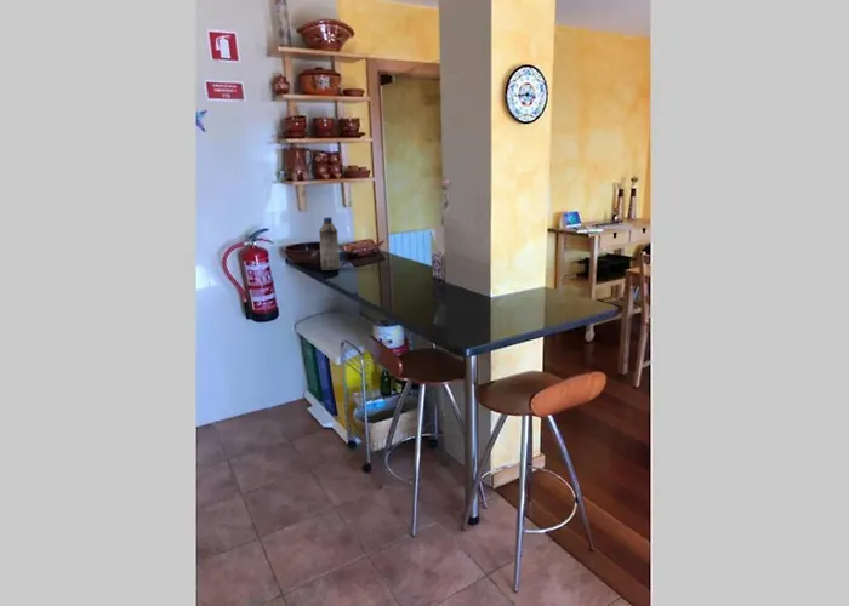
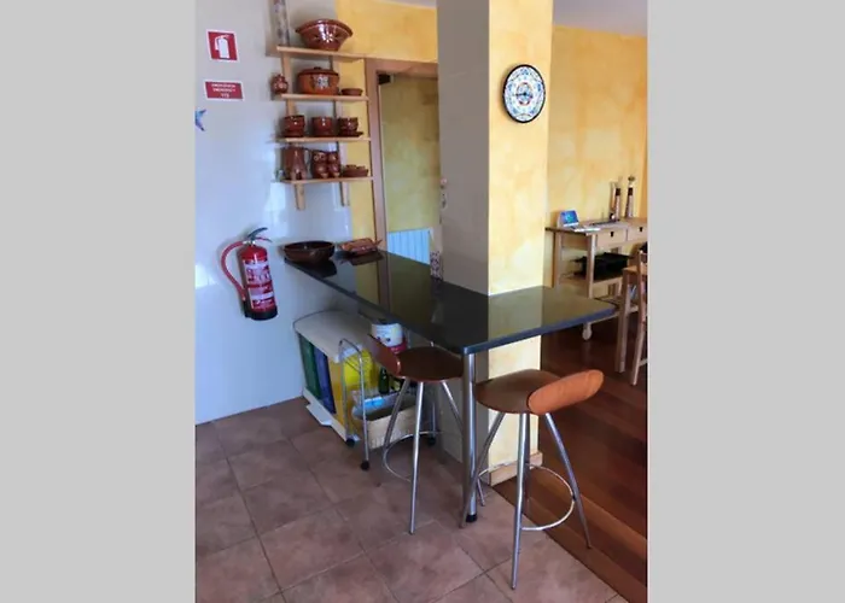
- water bottle [318,216,341,271]
